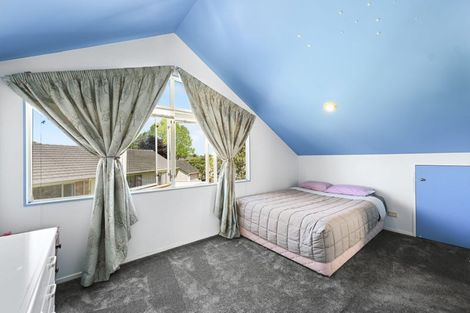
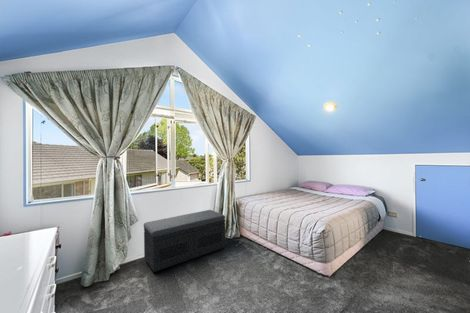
+ storage bench [143,209,226,273]
